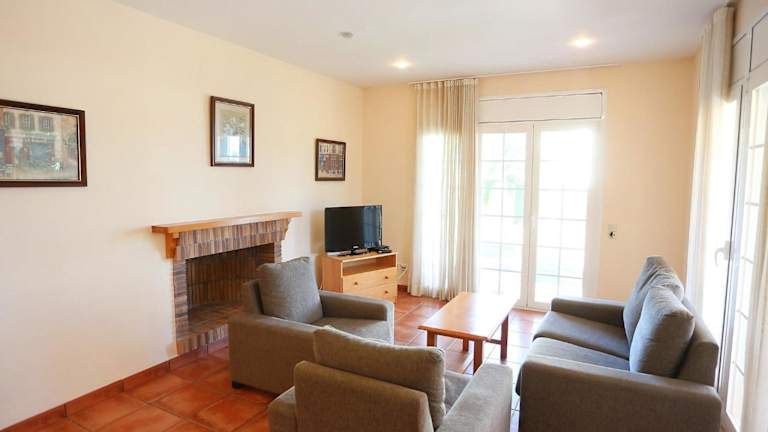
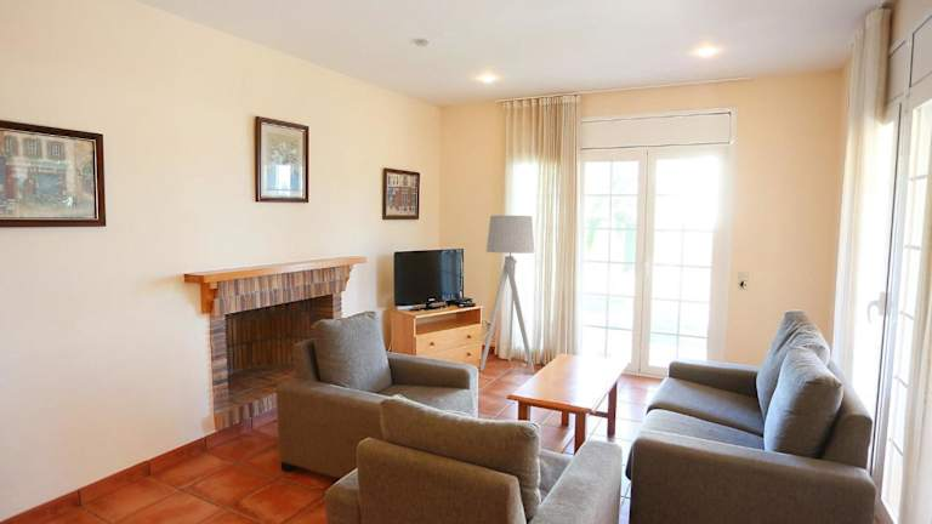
+ floor lamp [478,215,536,375]
